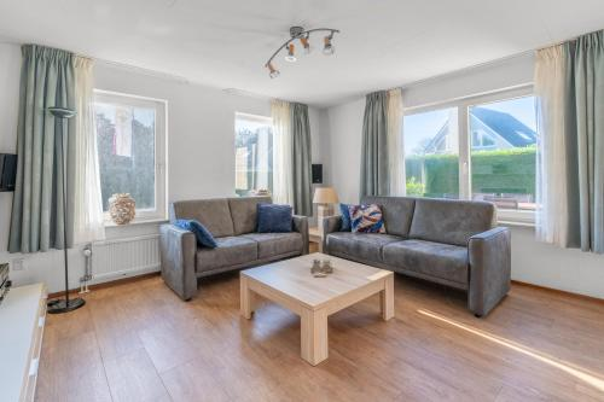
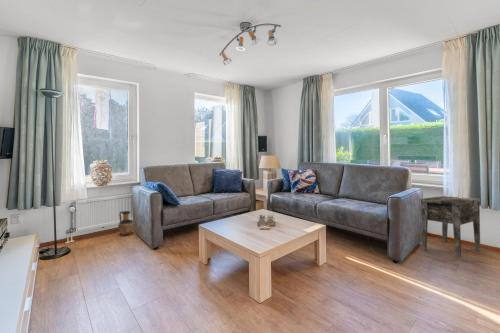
+ side table [419,195,482,260]
+ ceramic jug [117,210,135,236]
